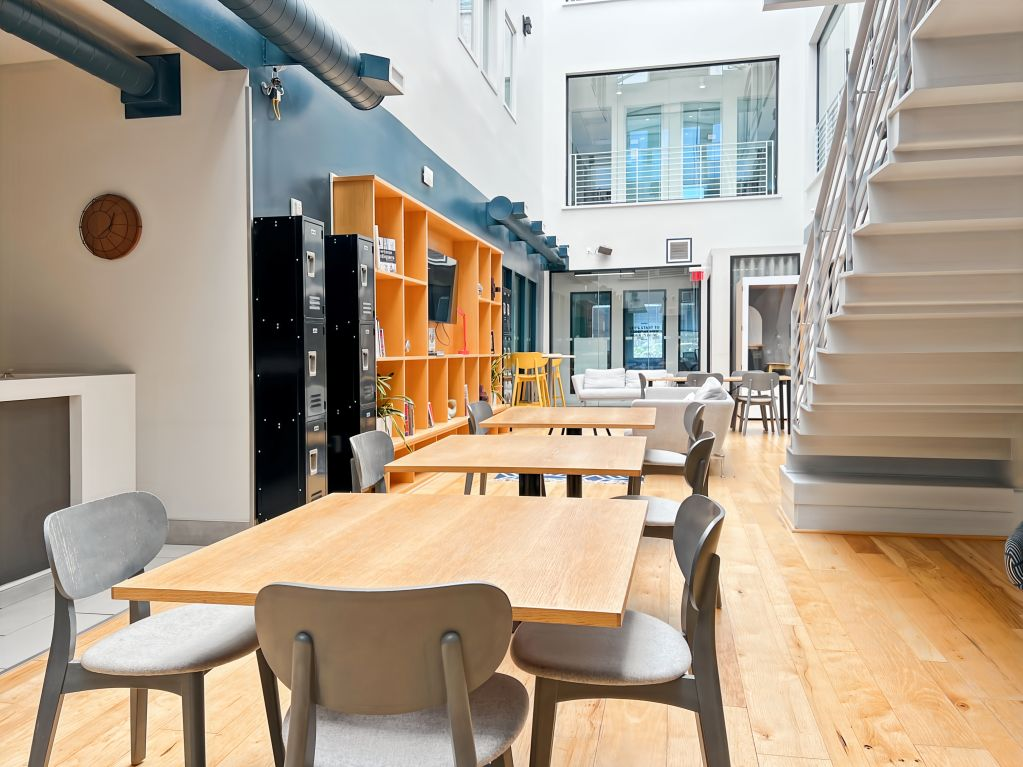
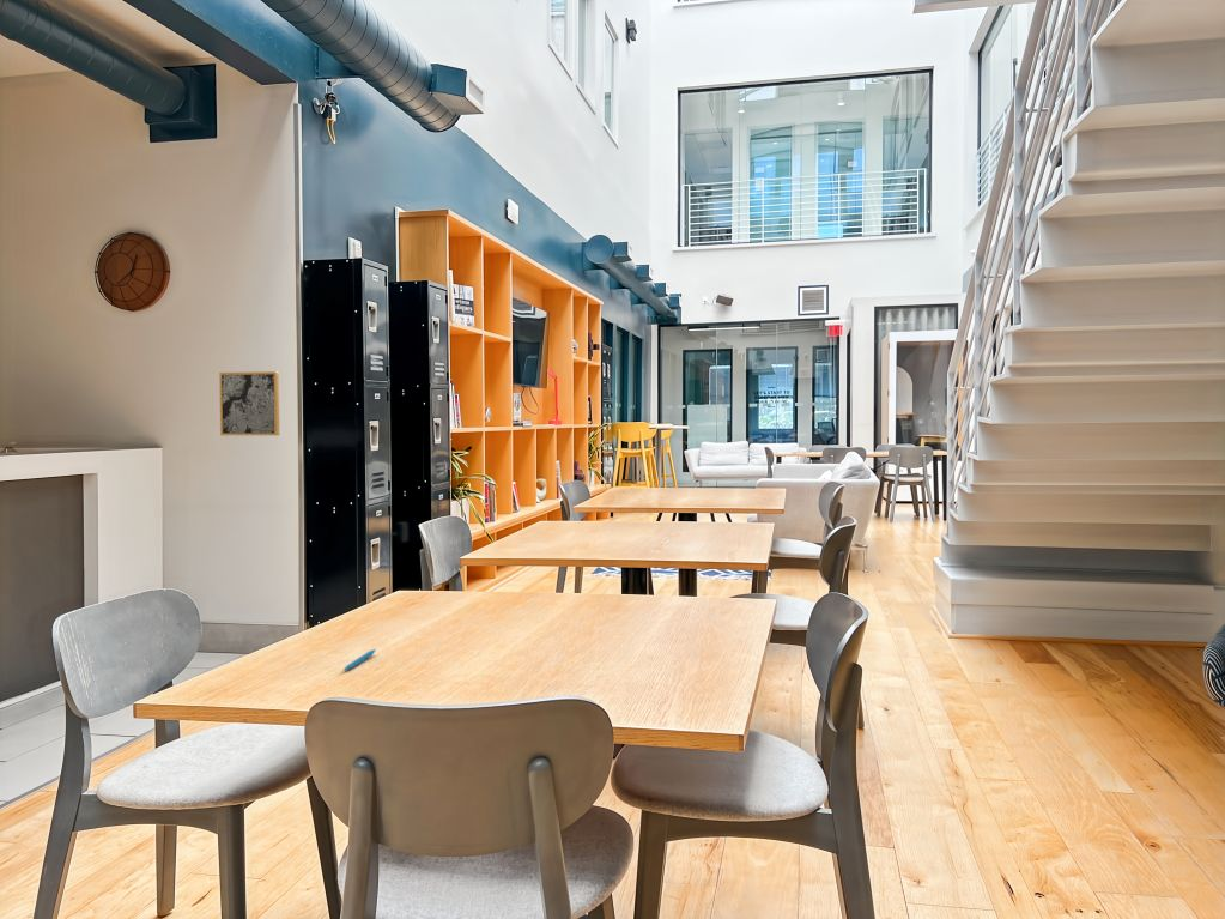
+ pen [342,648,377,672]
+ wall art [218,370,280,436]
